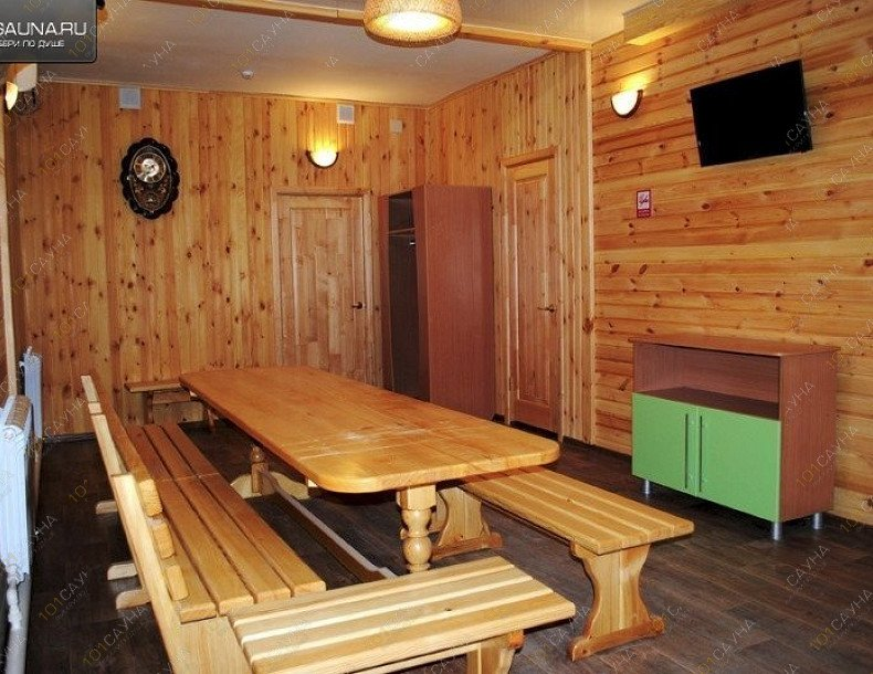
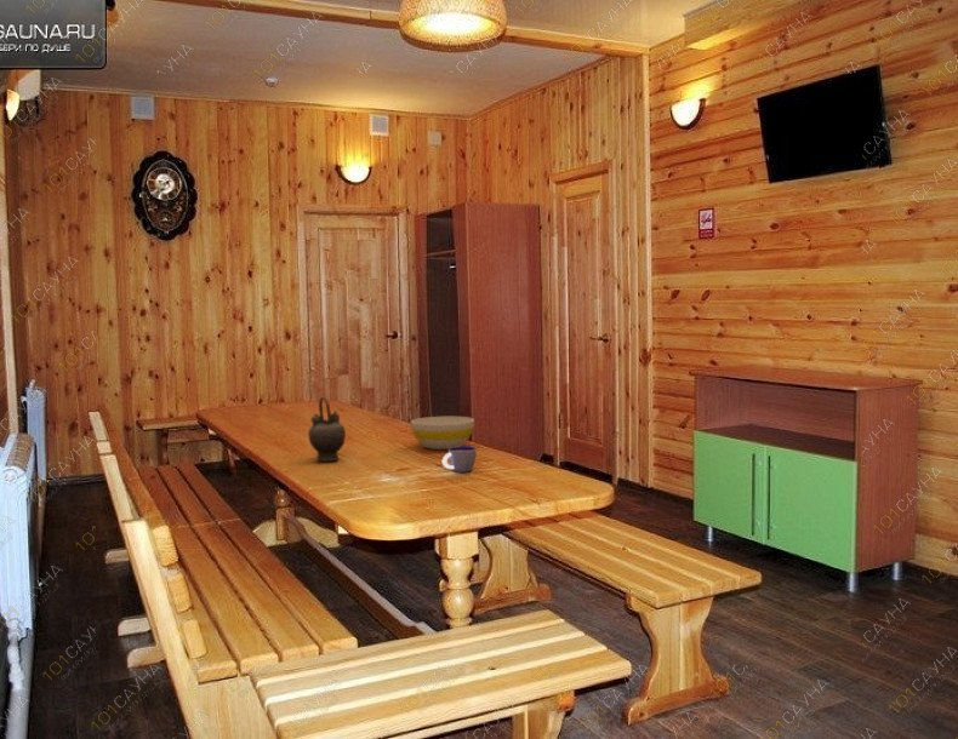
+ teapot [307,395,347,462]
+ bowl [410,416,475,451]
+ cup [441,445,478,474]
